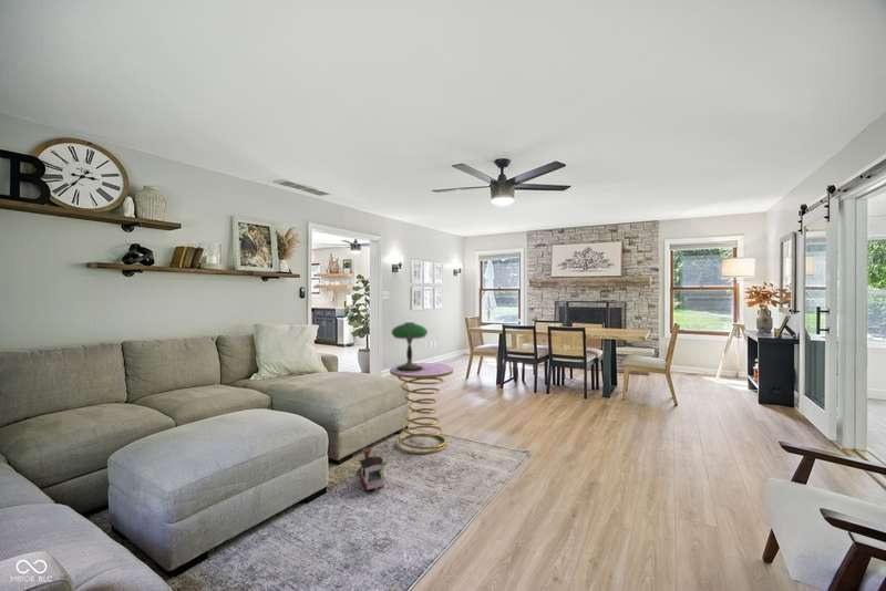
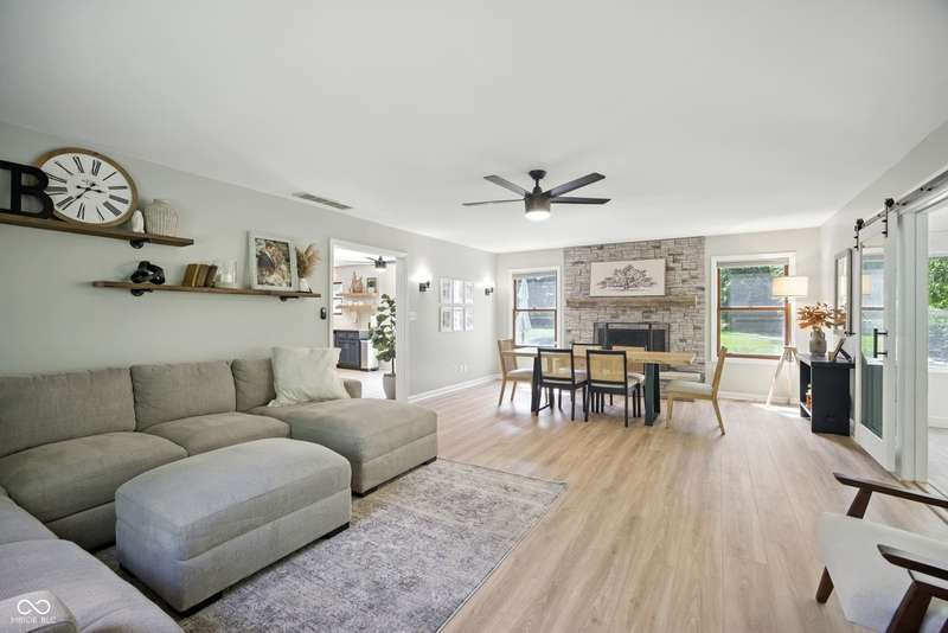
- table lamp [390,321,429,372]
- side table [389,362,454,455]
- toy train [354,447,388,492]
